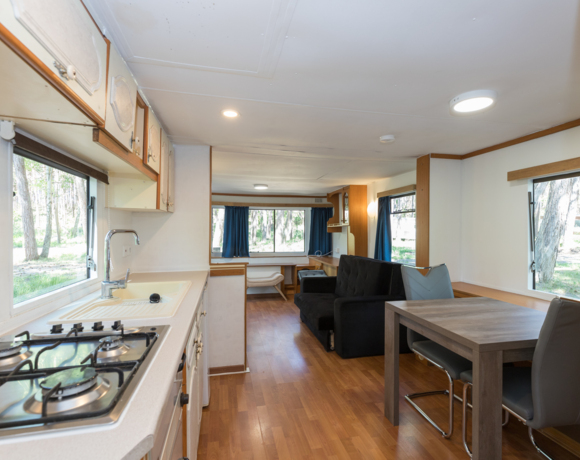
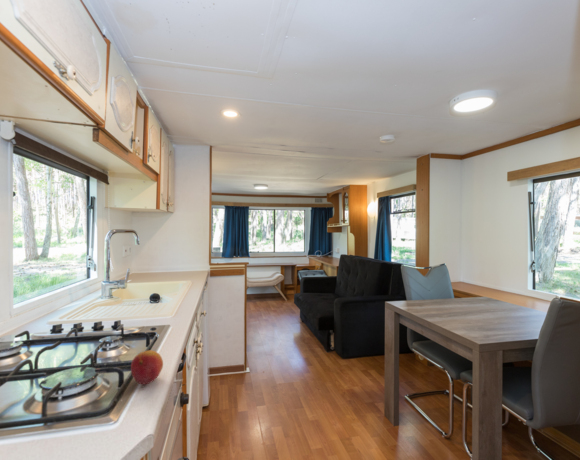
+ fruit [130,349,164,386]
